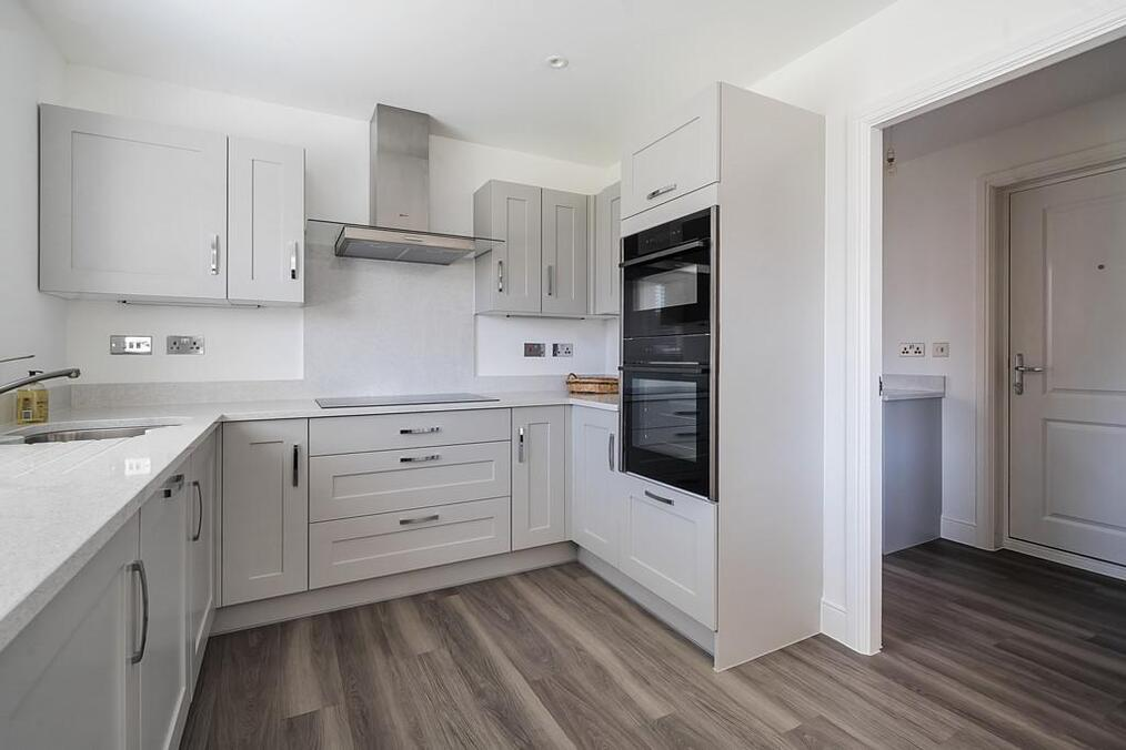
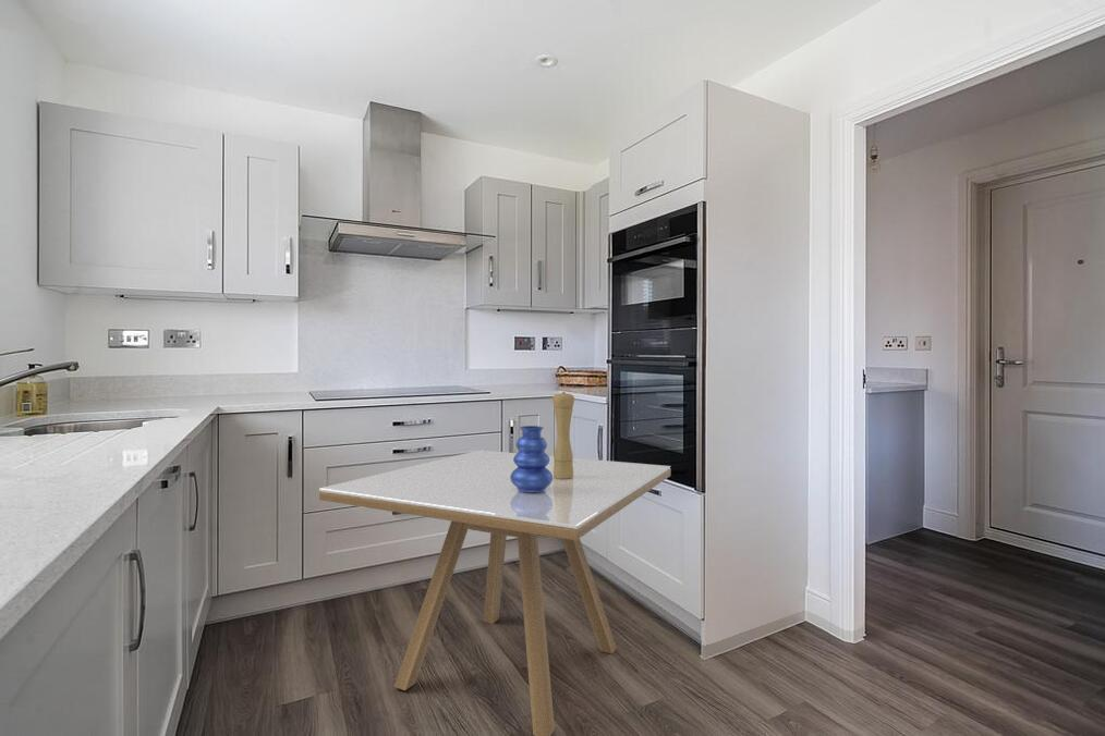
+ vase [510,425,552,492]
+ pepper mill [551,391,575,479]
+ dining table [318,450,671,736]
